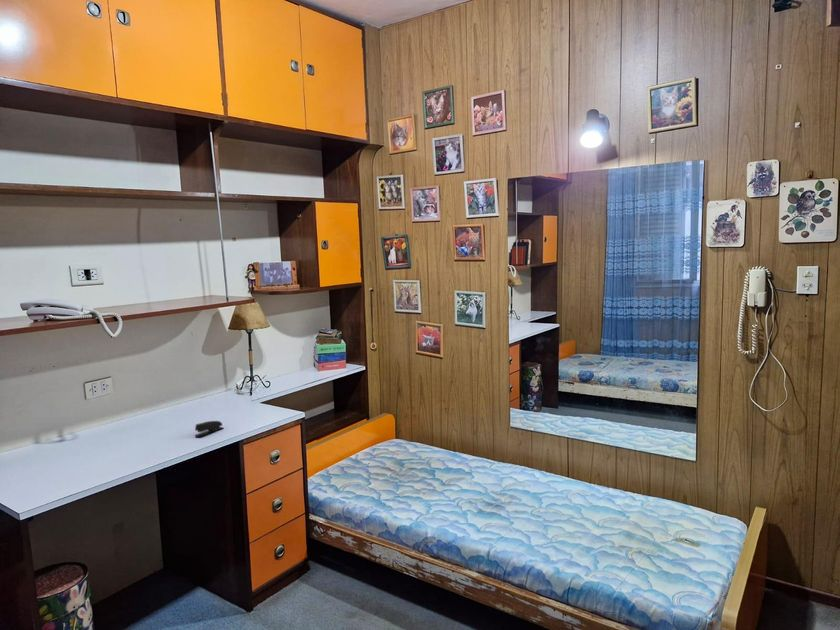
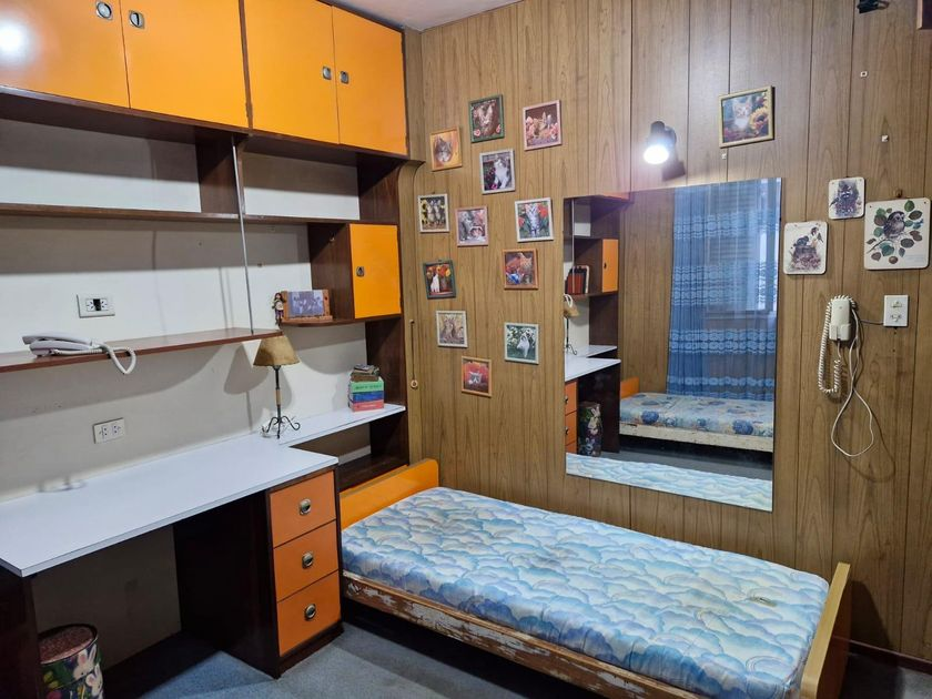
- stapler [194,420,224,438]
